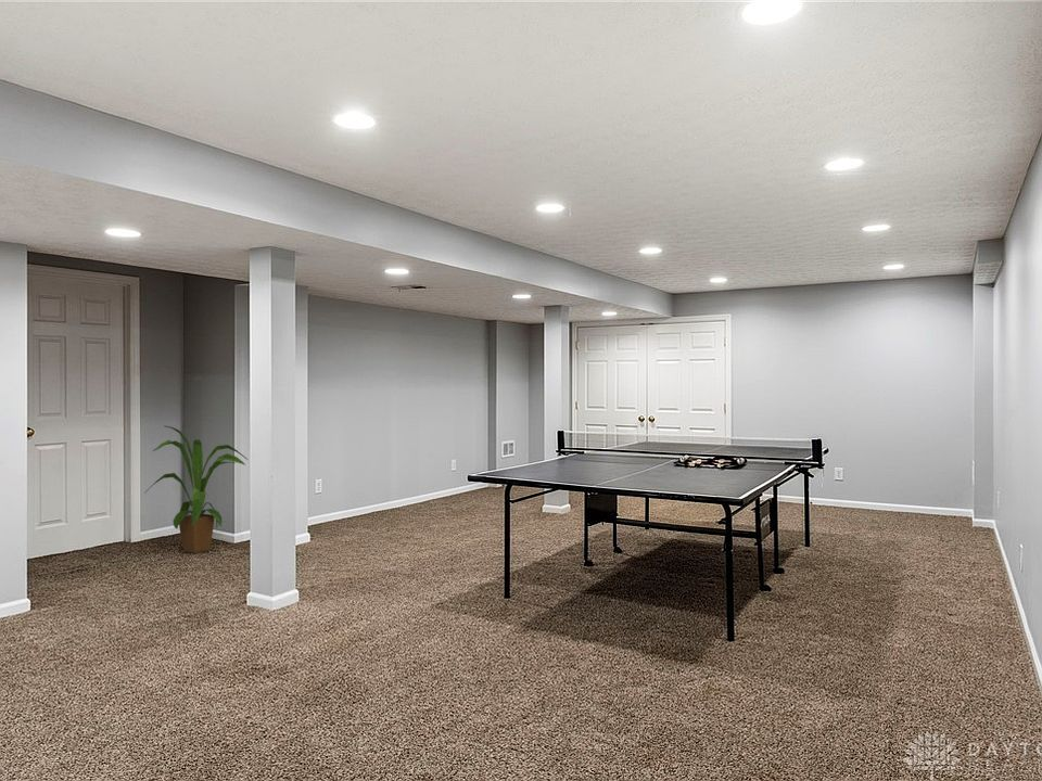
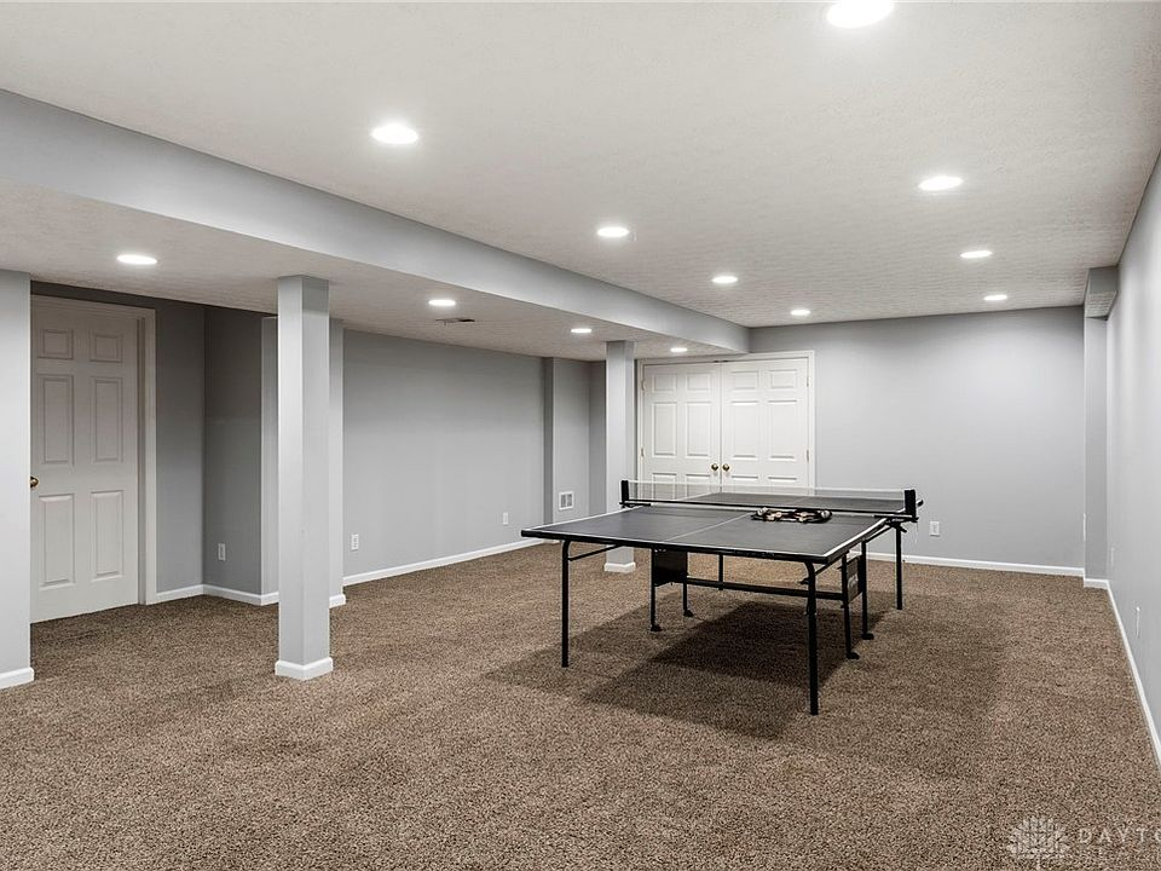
- house plant [143,425,249,554]
